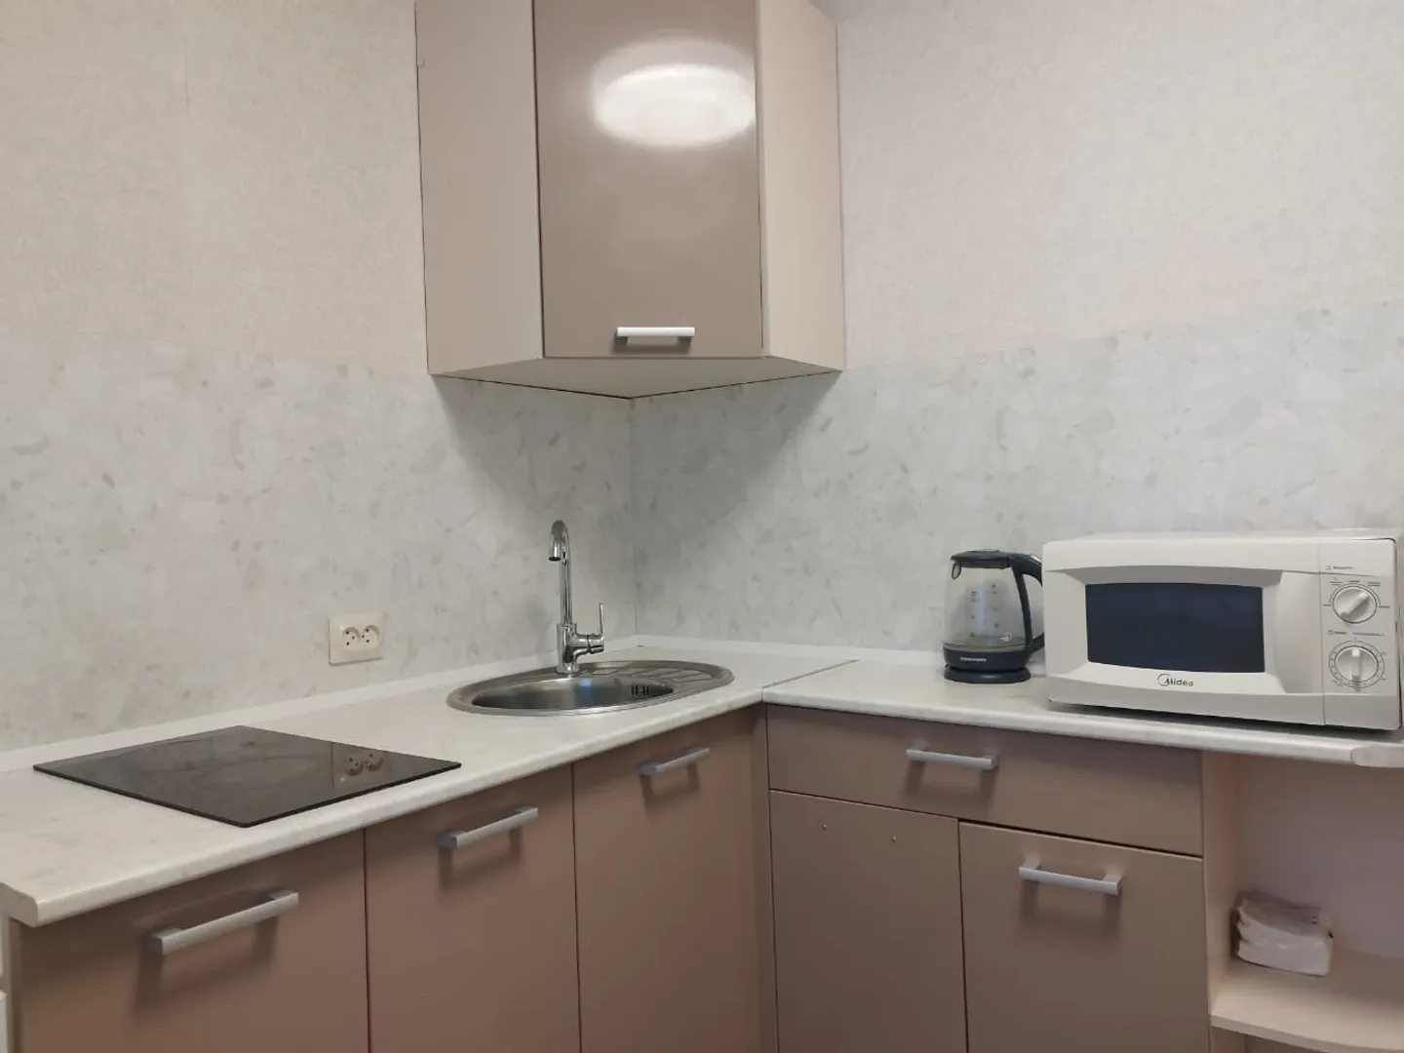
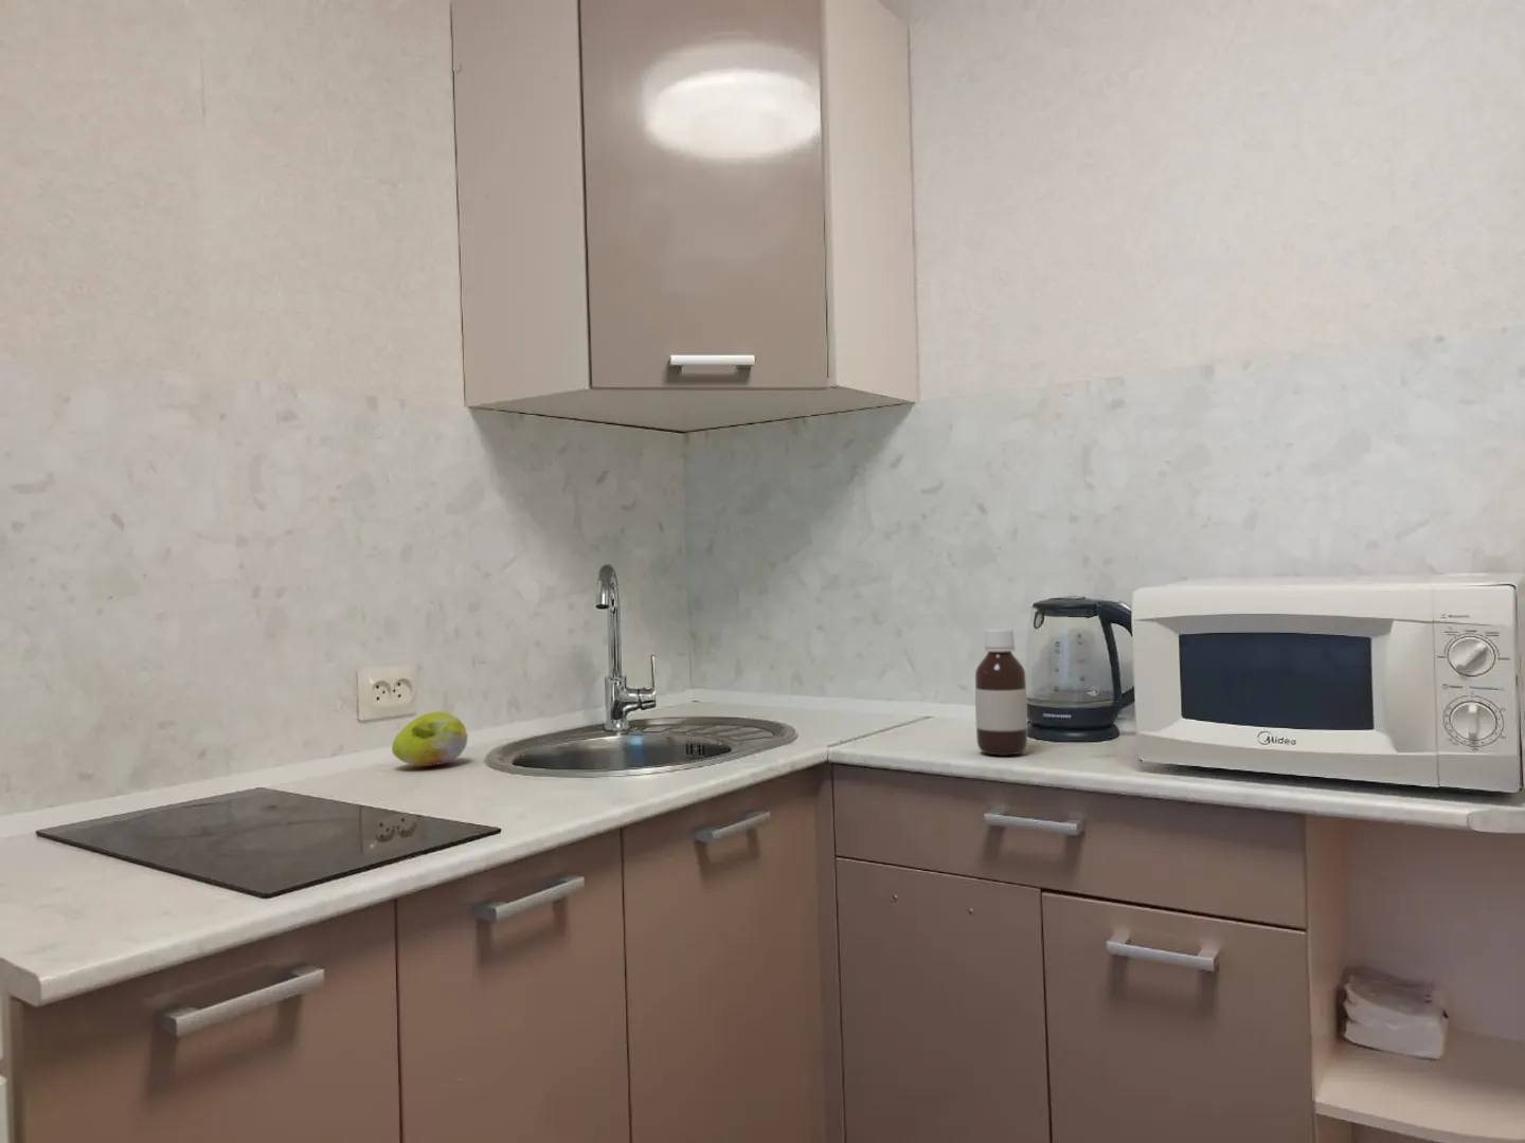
+ bottle [974,628,1028,756]
+ fruit [390,710,470,767]
